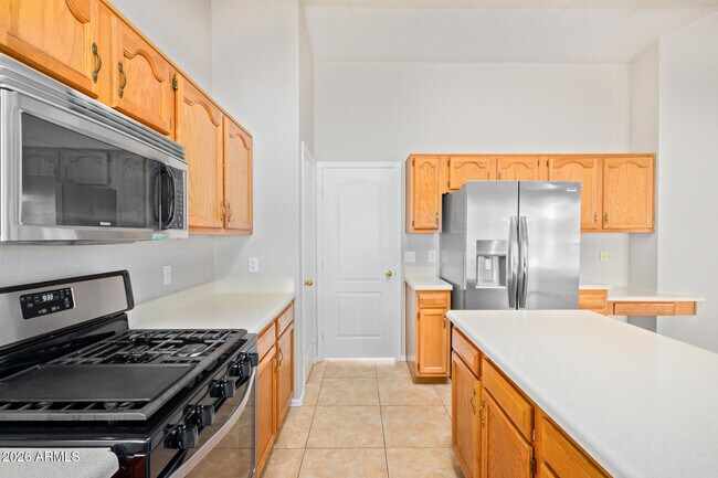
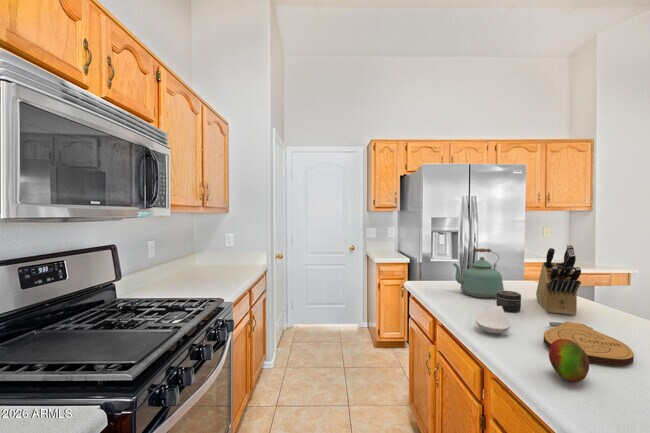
+ jar [496,290,522,313]
+ knife block [535,244,582,316]
+ spoon rest [474,304,512,335]
+ kettle [452,247,505,299]
+ key chain [543,321,635,367]
+ fruit [548,339,590,383]
